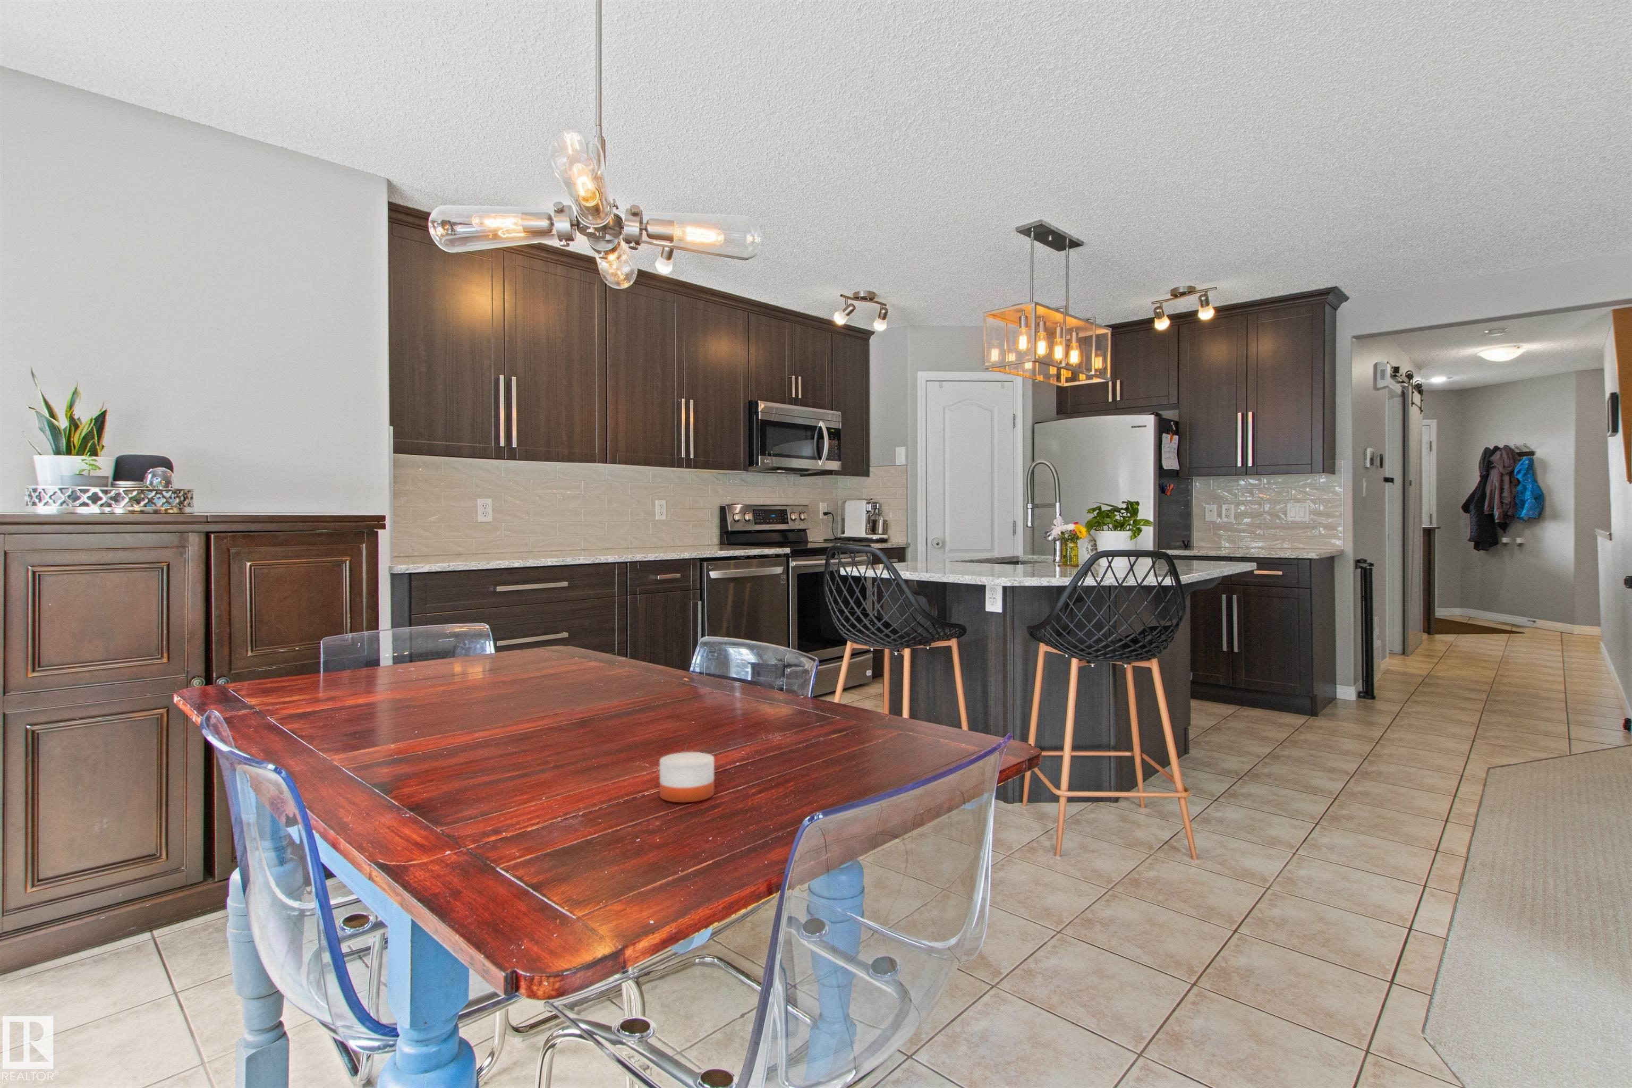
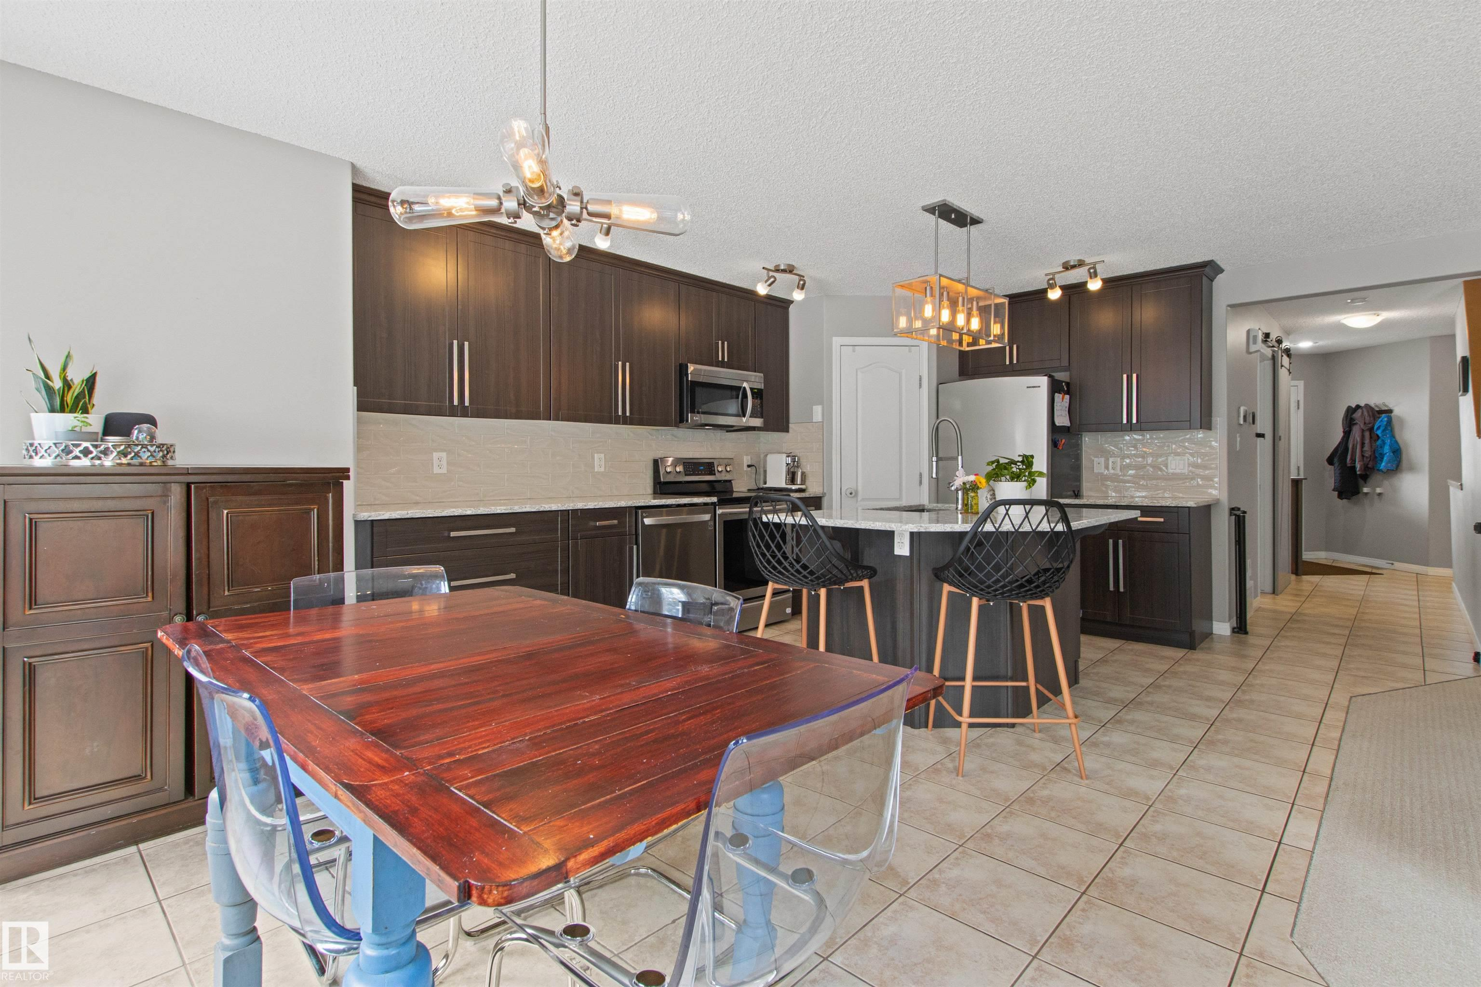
- candle [659,742,715,803]
